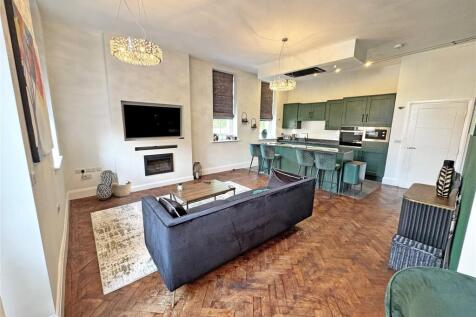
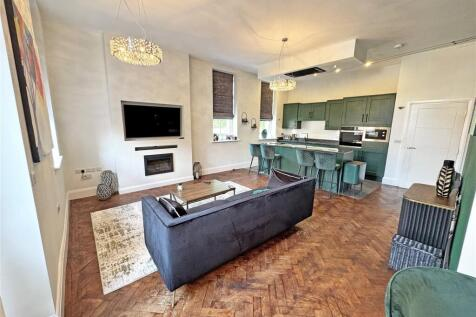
- basket [111,180,132,198]
